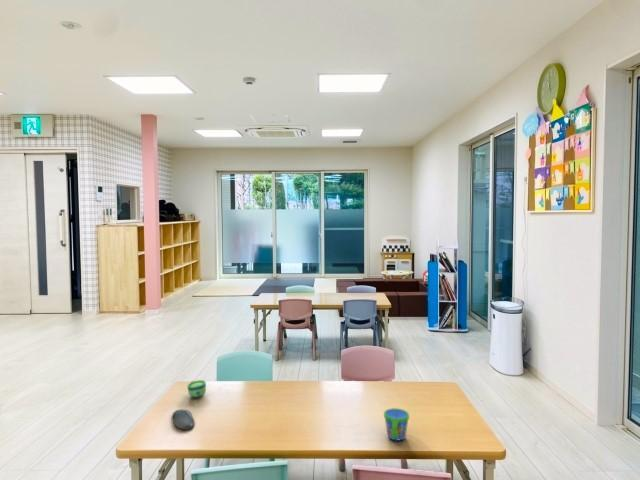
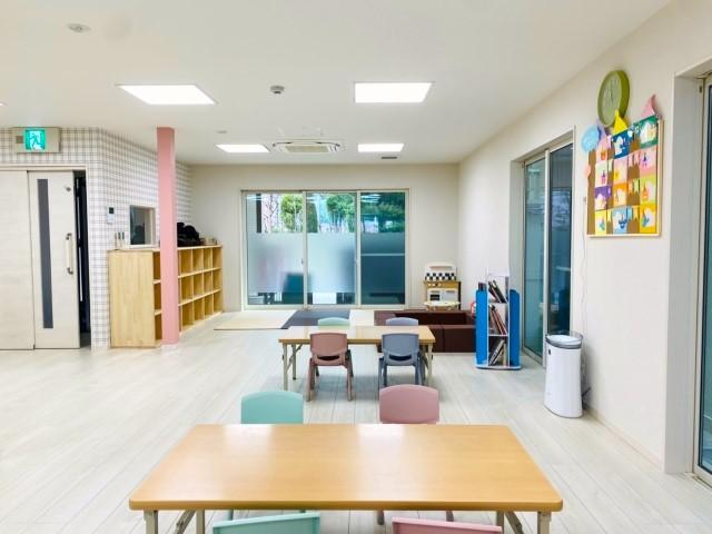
- oval tray [172,408,196,430]
- snack cup [383,407,410,442]
- cup [186,379,207,399]
